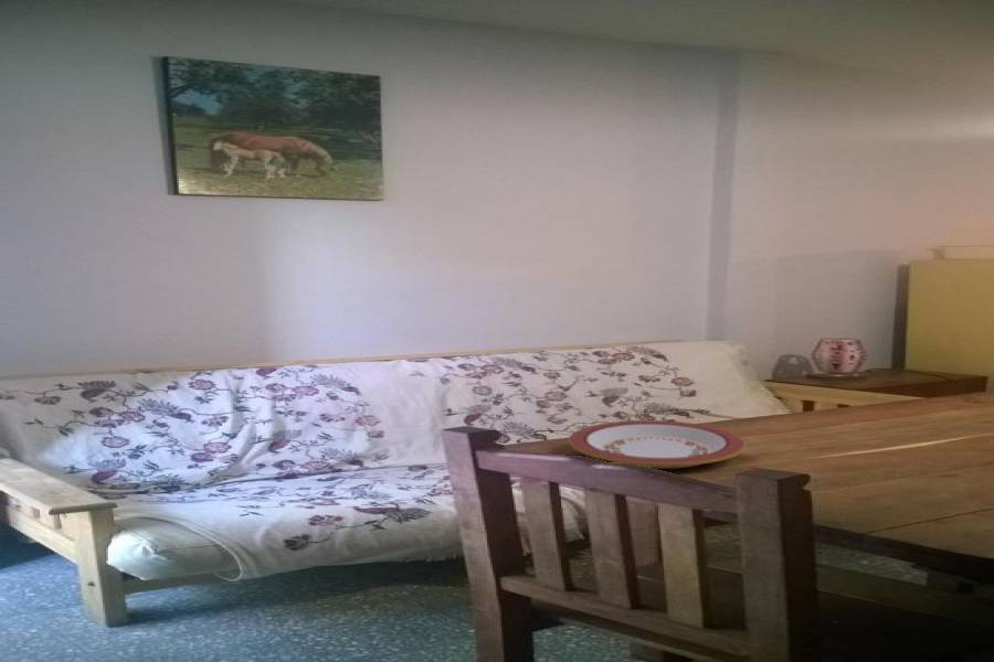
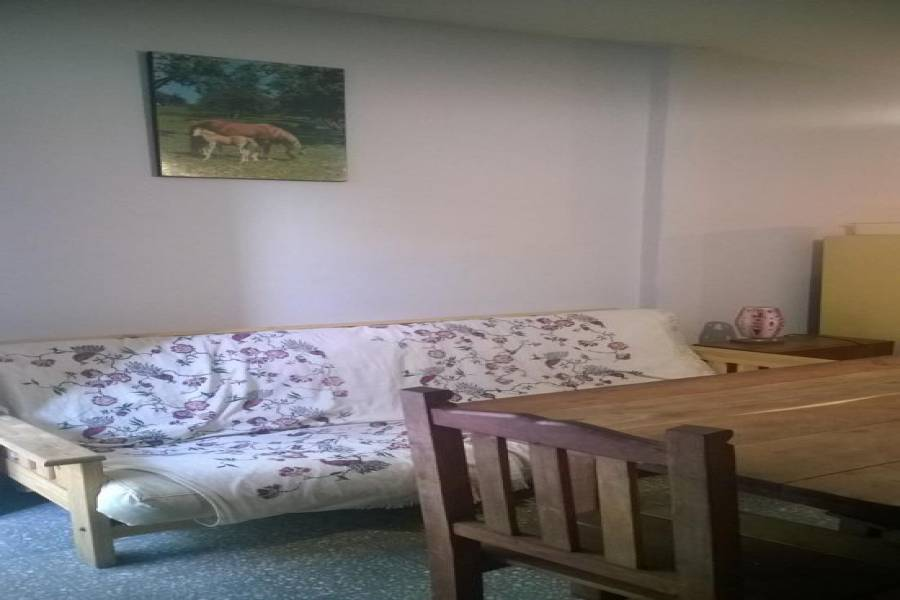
- plate [568,419,747,469]
